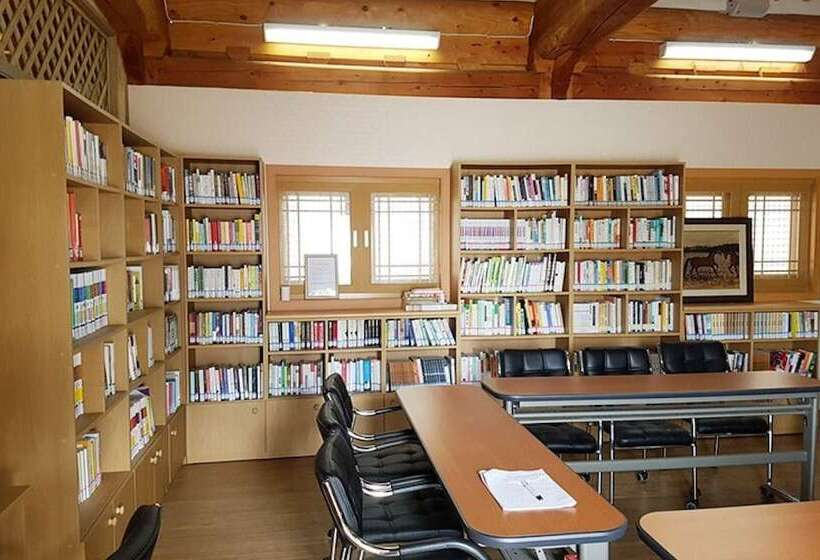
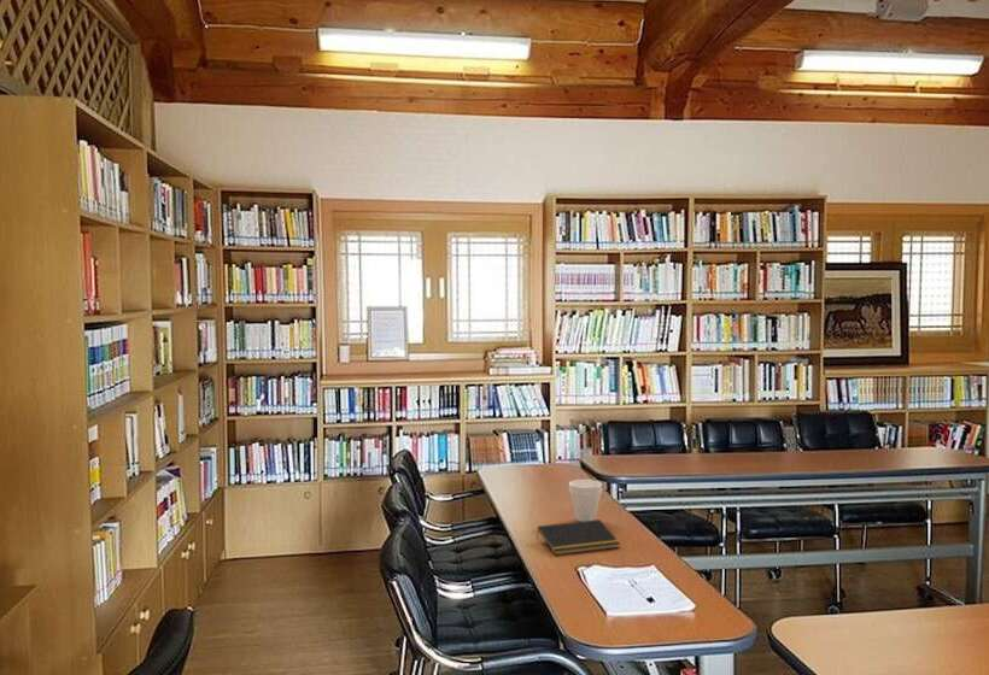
+ notepad [536,518,621,556]
+ cup [568,479,603,522]
